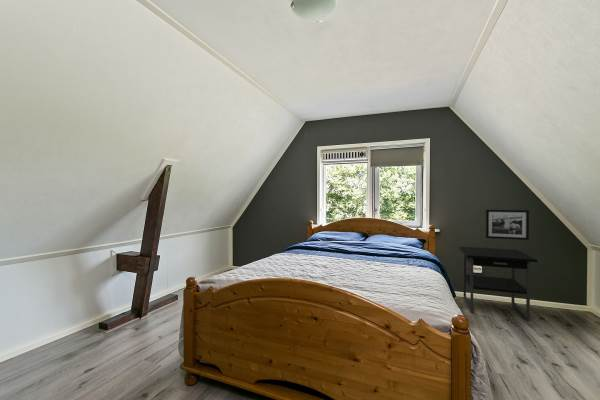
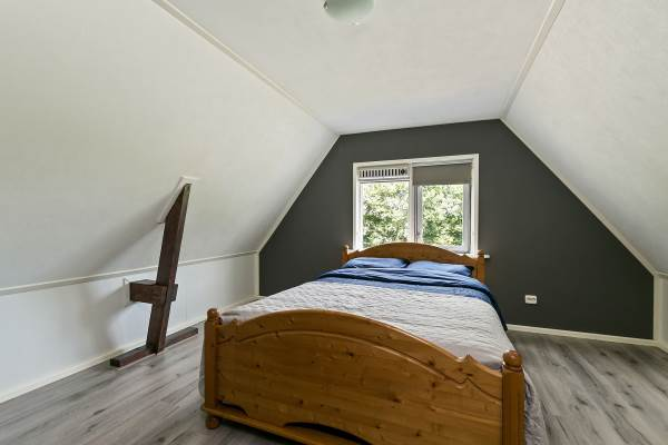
- nightstand [458,245,538,322]
- picture frame [485,209,530,241]
